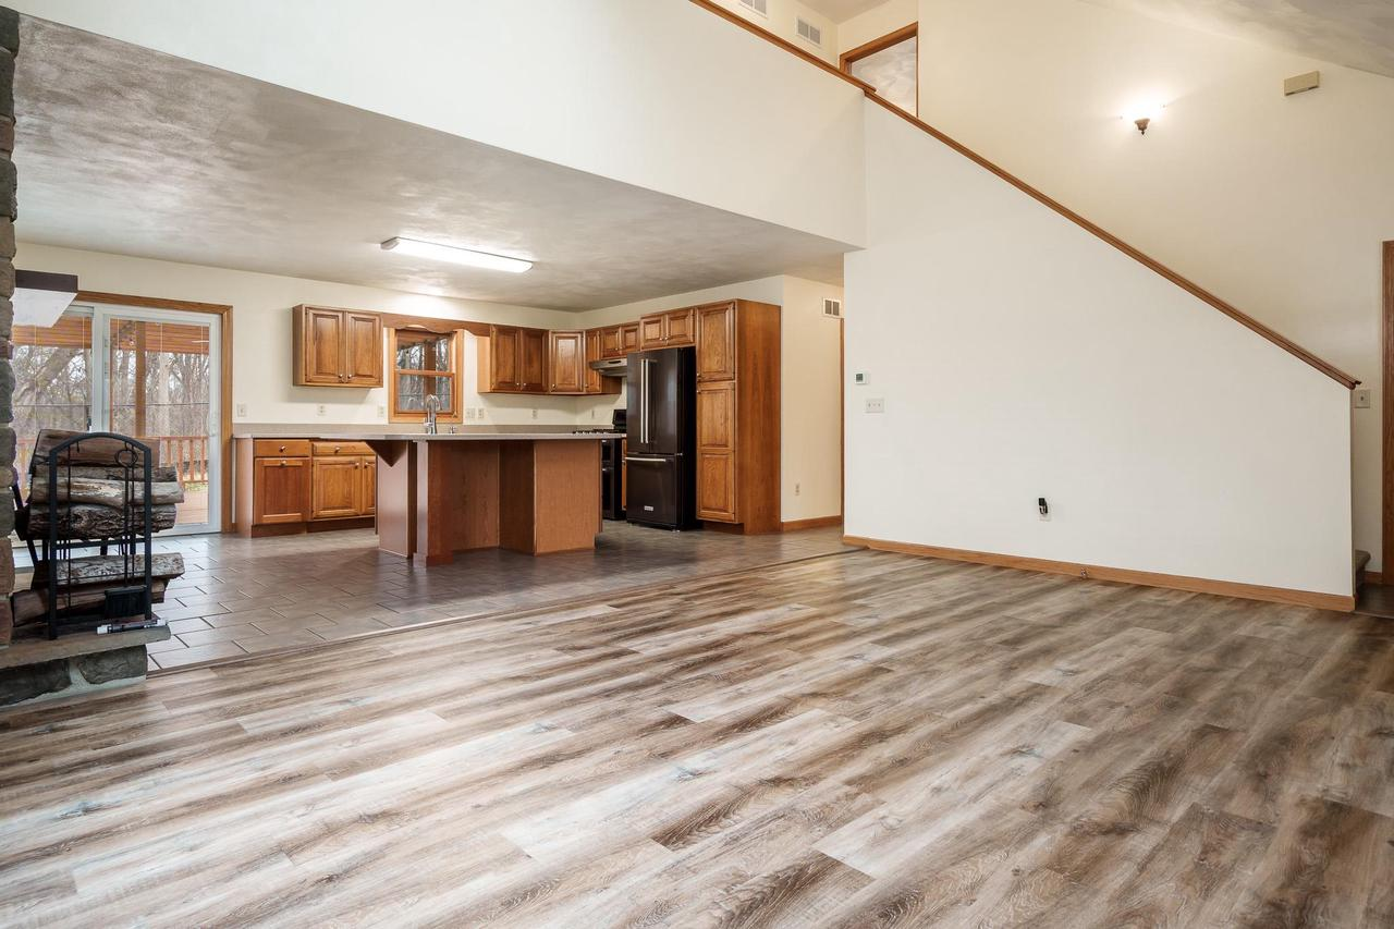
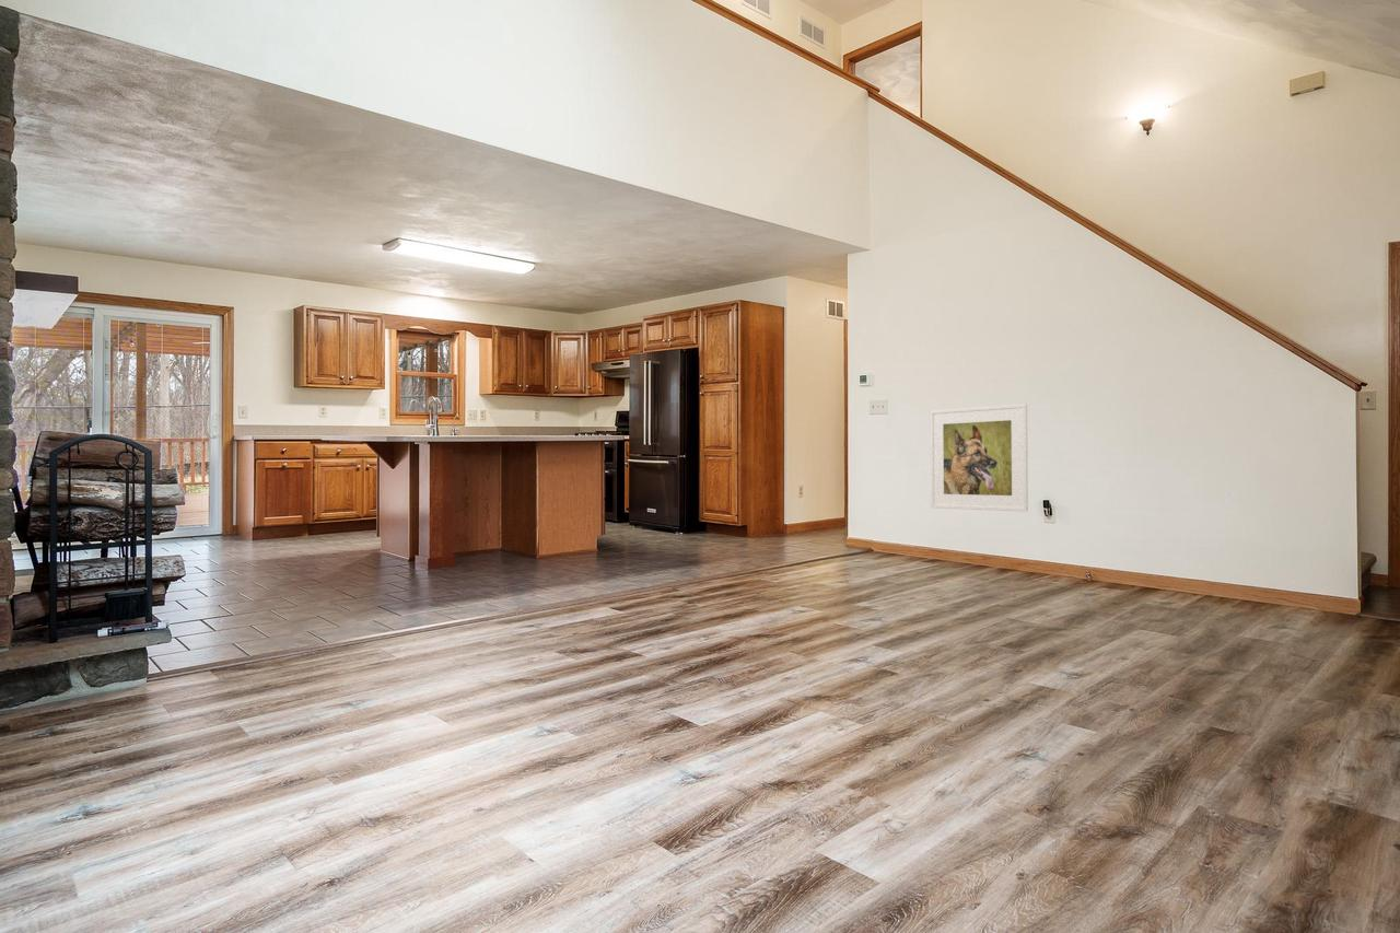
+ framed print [929,403,1029,513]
